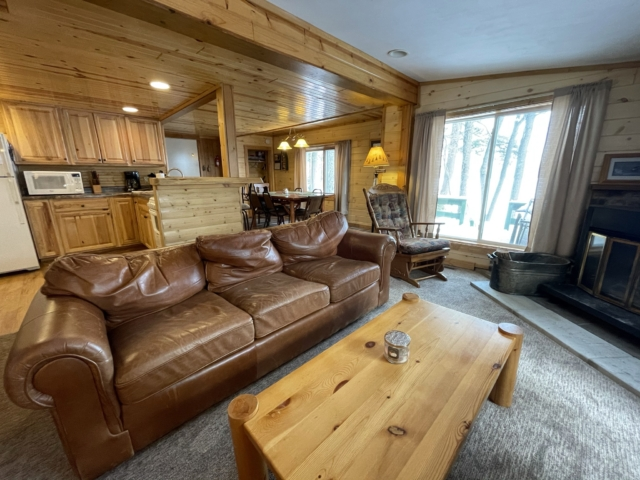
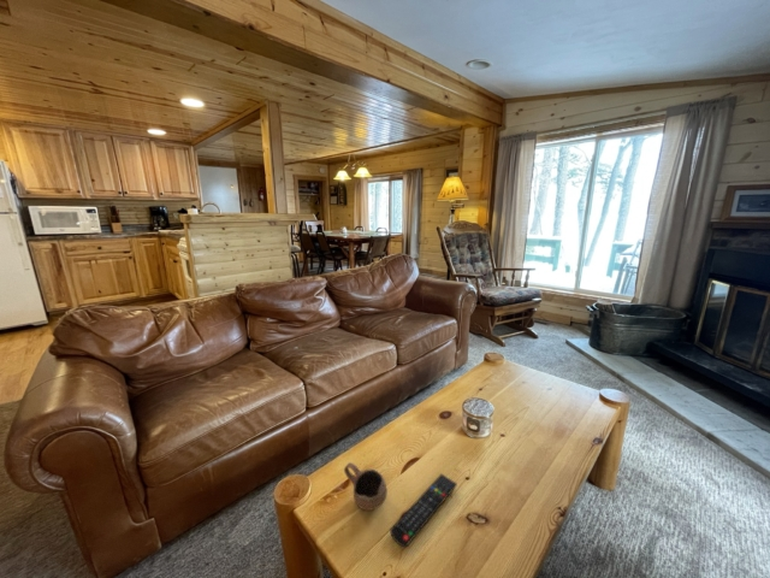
+ remote control [389,473,458,548]
+ cup [343,461,389,512]
